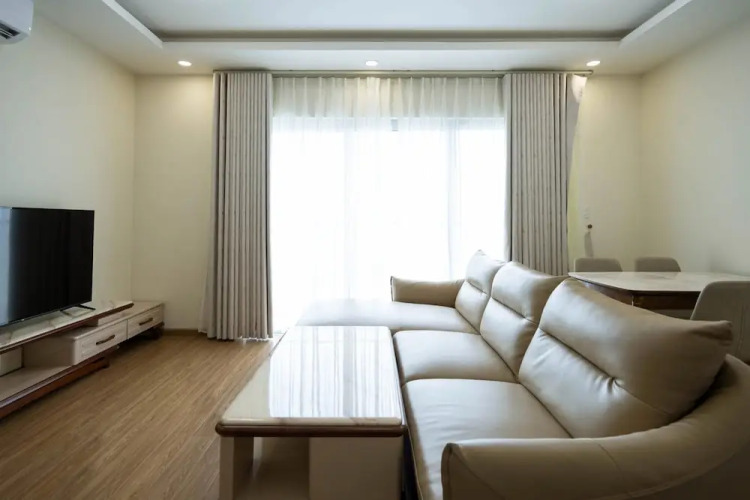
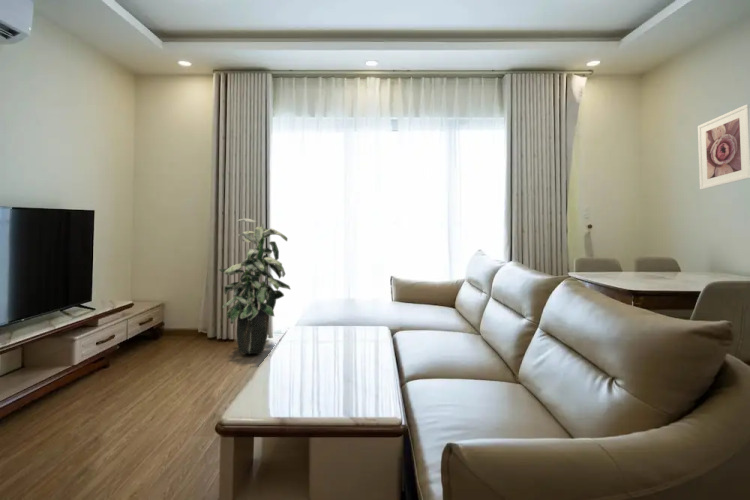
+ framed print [697,103,750,191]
+ indoor plant [218,218,291,355]
